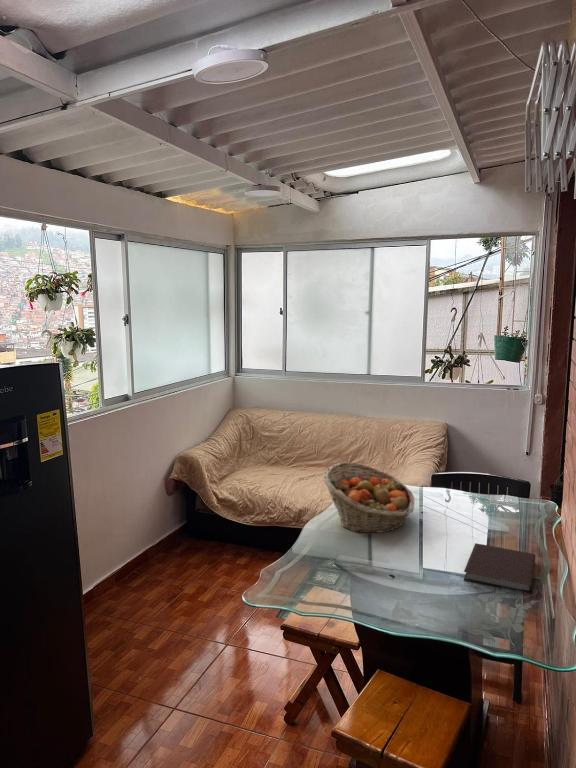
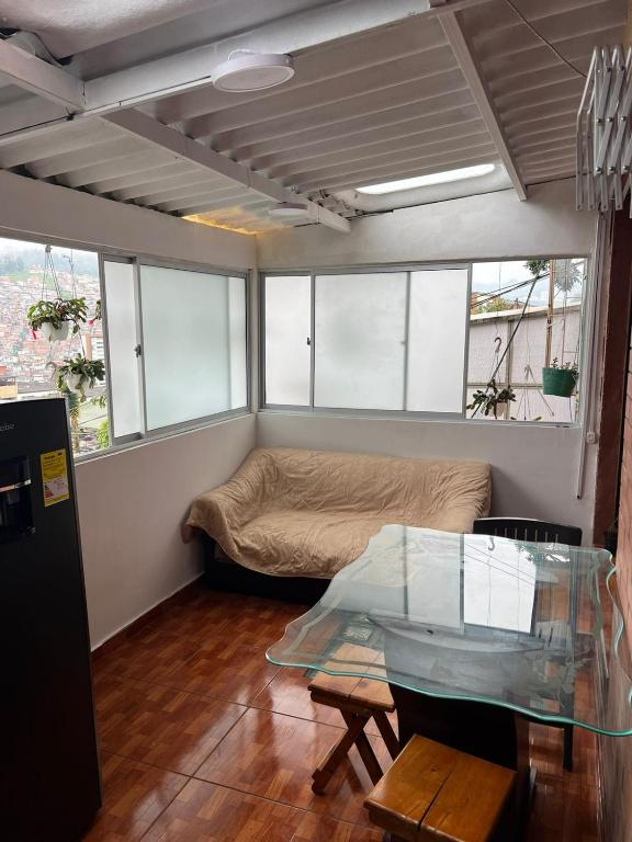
- fruit basket [322,461,416,534]
- notebook [463,542,536,593]
